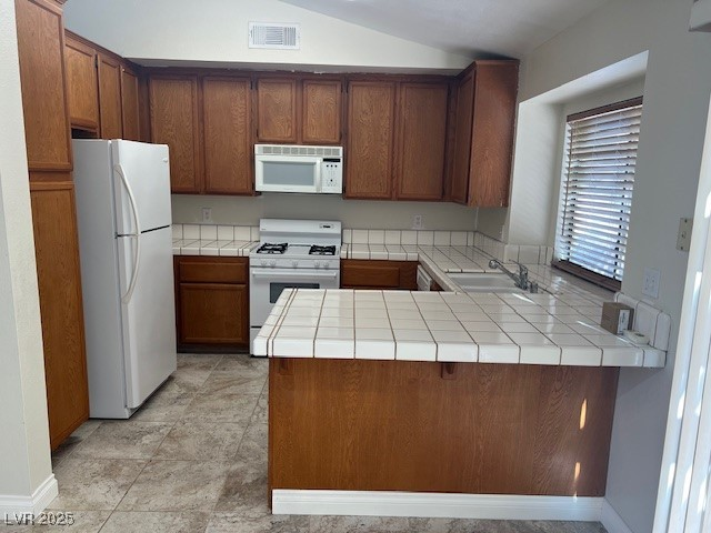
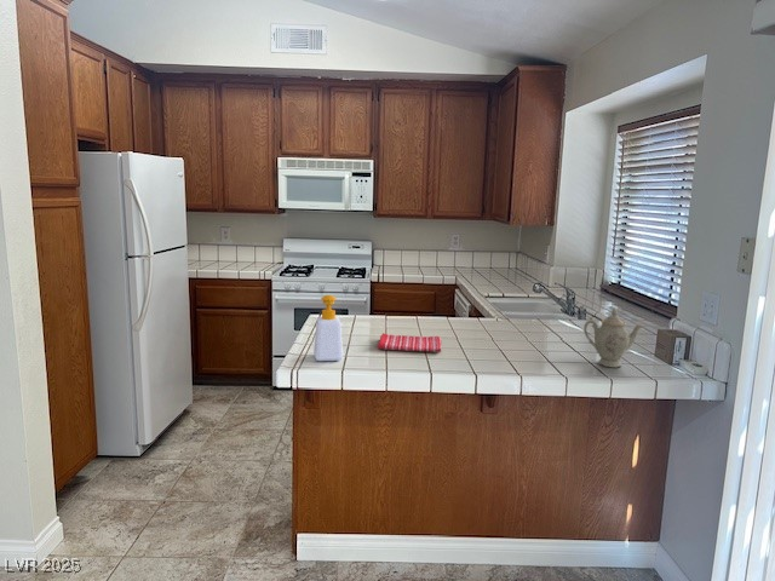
+ dish towel [377,332,442,353]
+ soap bottle [312,294,344,362]
+ chinaware [582,307,644,368]
